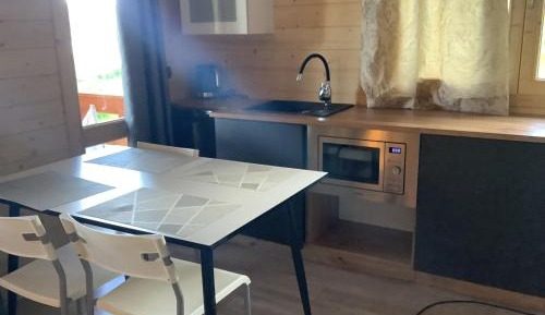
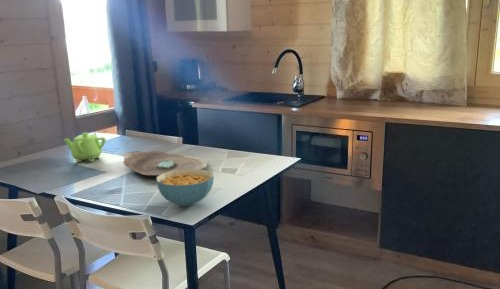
+ teapot [63,132,107,163]
+ decorative bowl [122,150,209,176]
+ cereal bowl [155,169,215,207]
